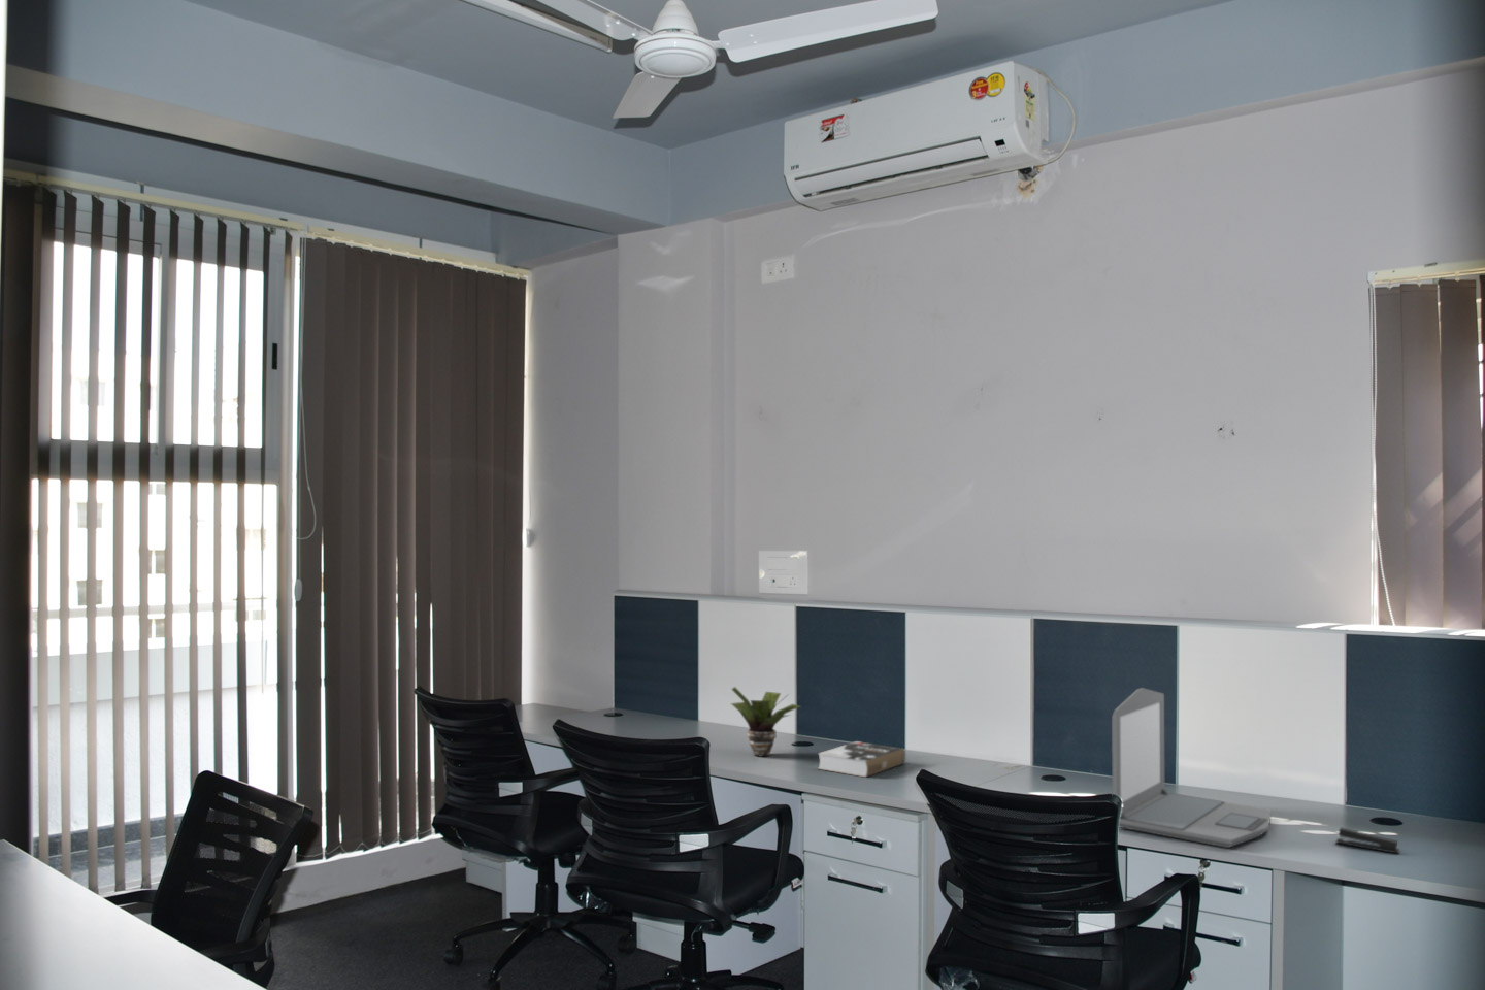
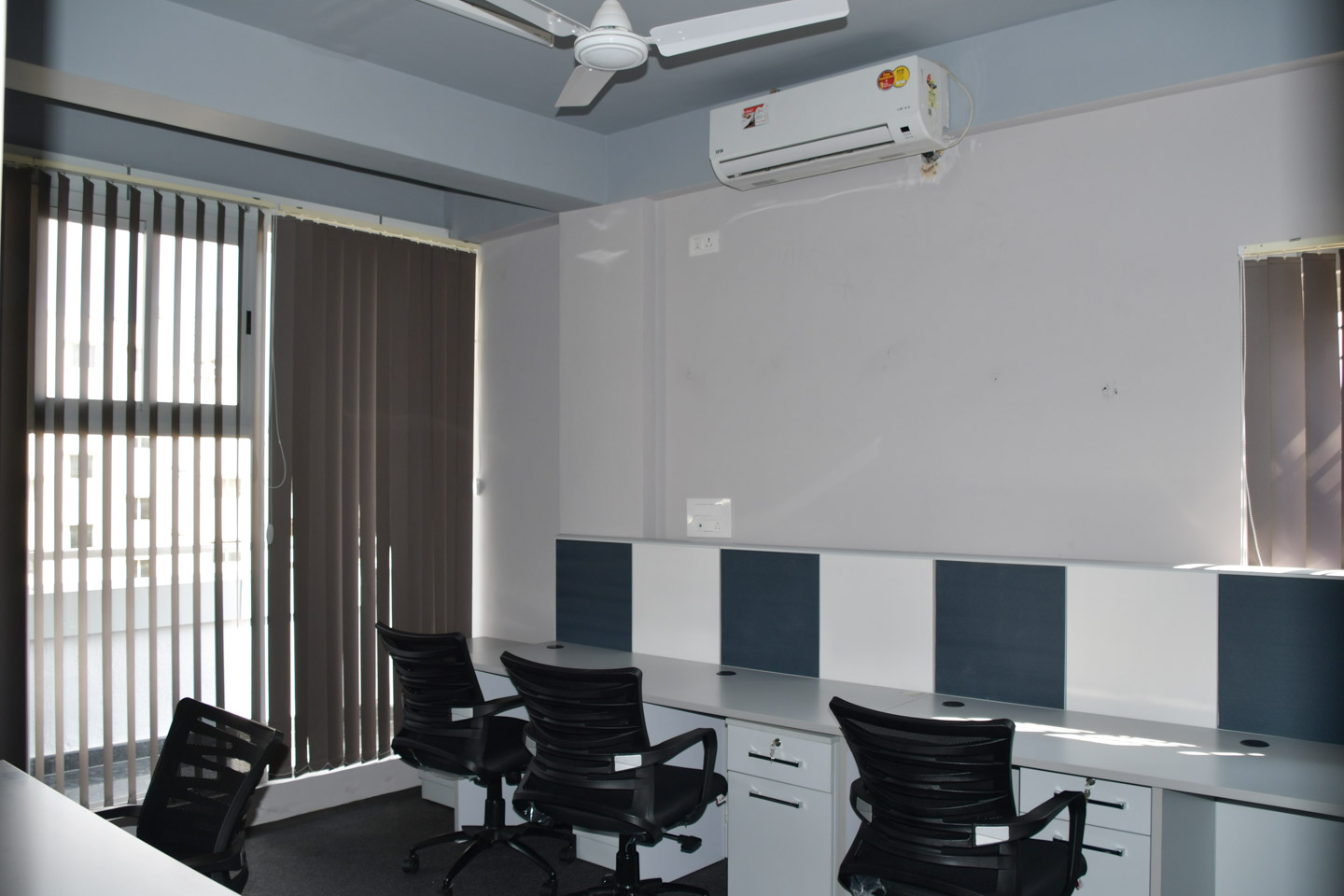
- book [817,740,906,779]
- laptop [1110,687,1273,849]
- potted plant [730,686,801,757]
- stapler [1336,826,1401,855]
